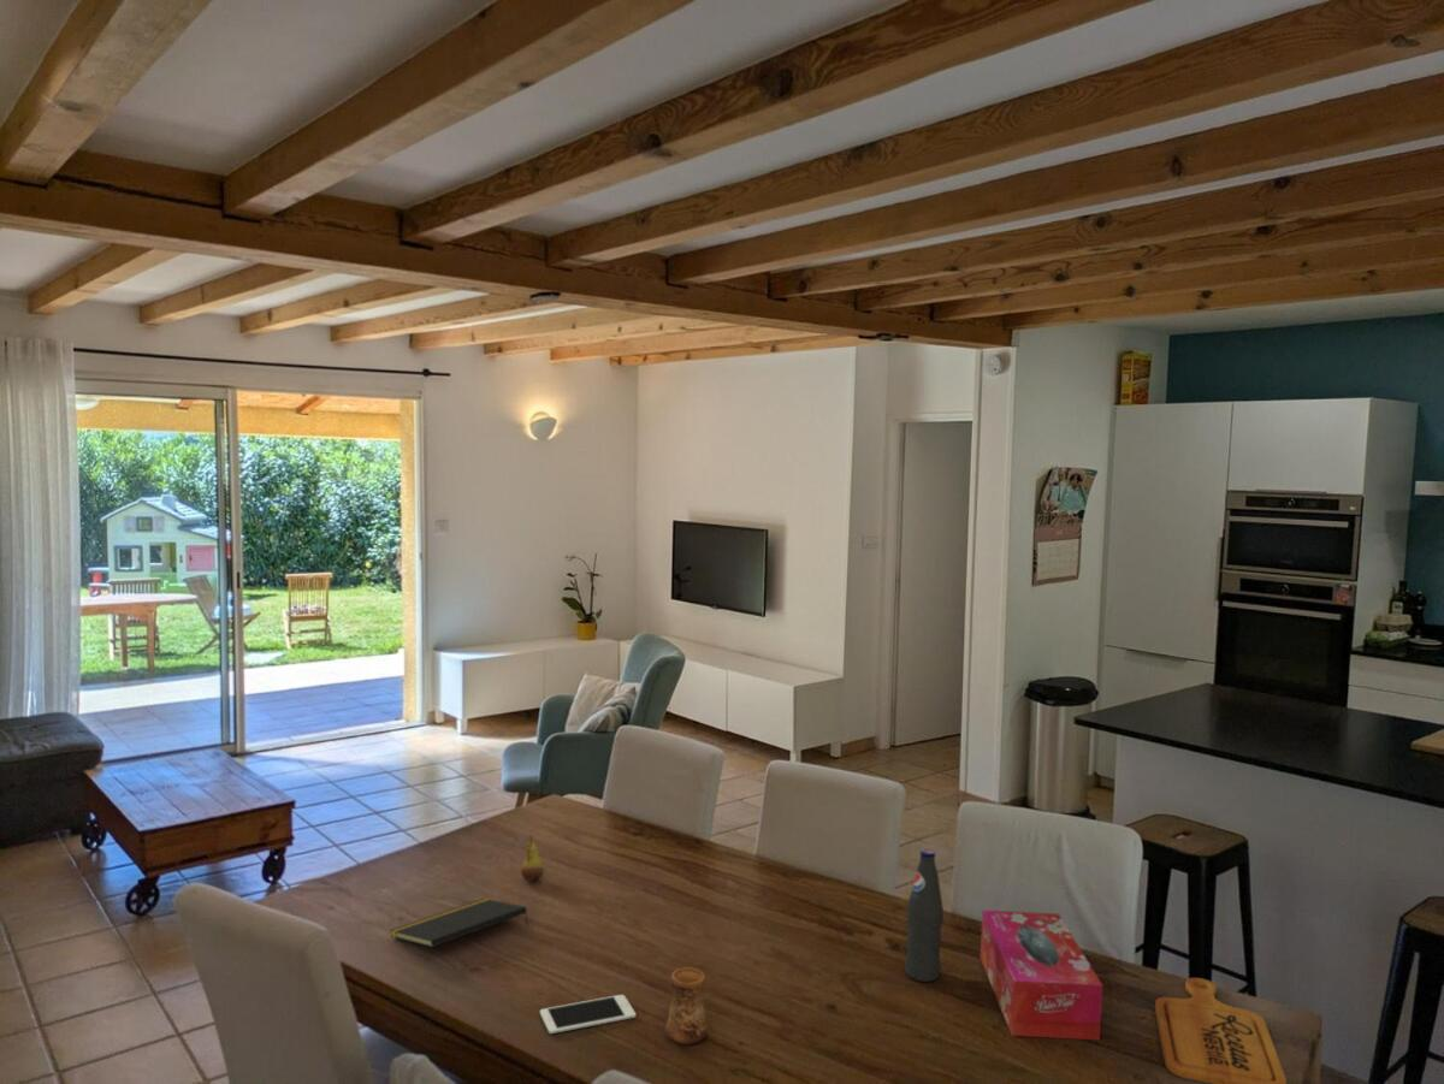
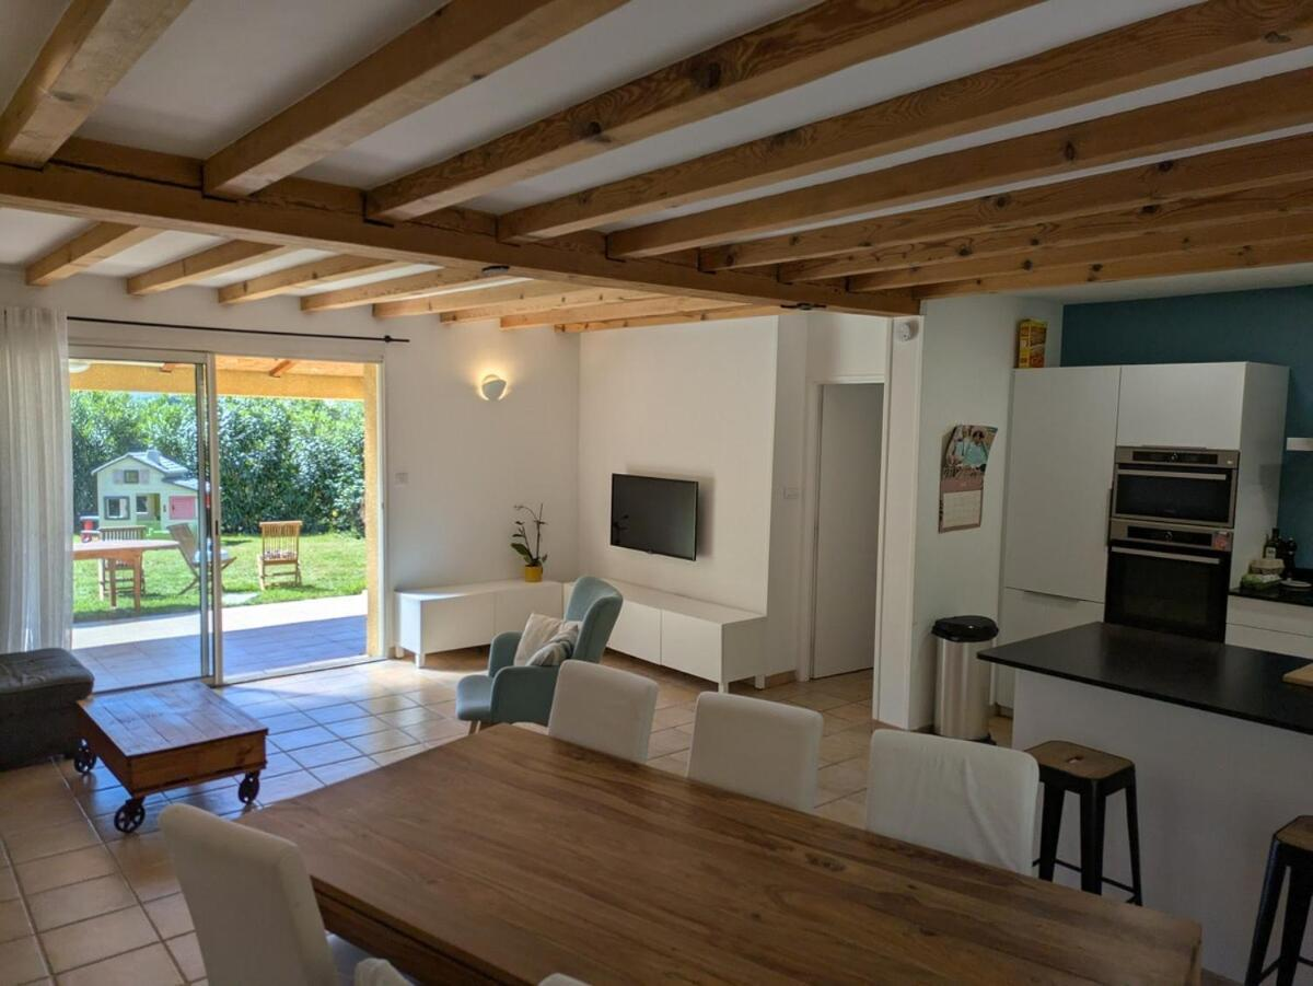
- fruit [520,834,545,883]
- cutting board [1154,977,1288,1084]
- tissue box [980,910,1103,1042]
- cup [664,966,709,1046]
- notepad [389,898,529,948]
- bottle [904,848,945,983]
- cell phone [539,994,637,1035]
